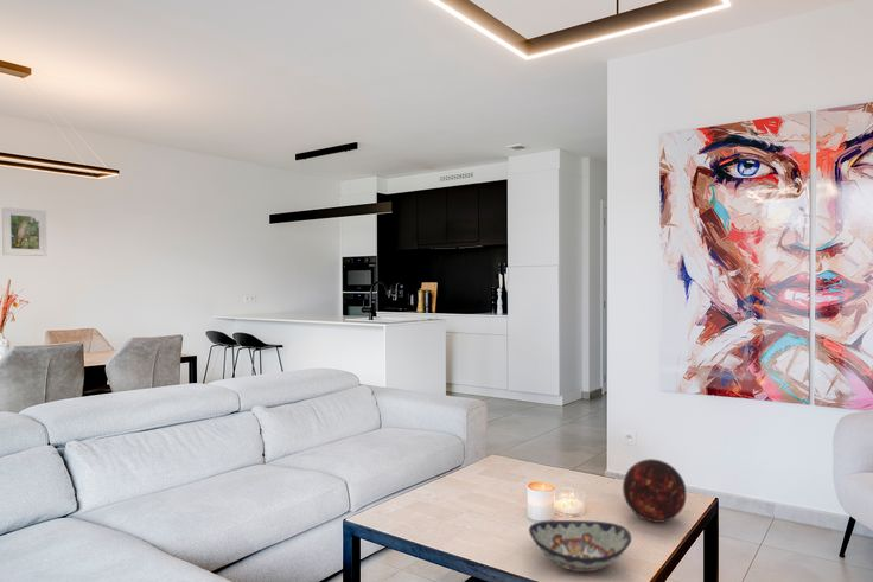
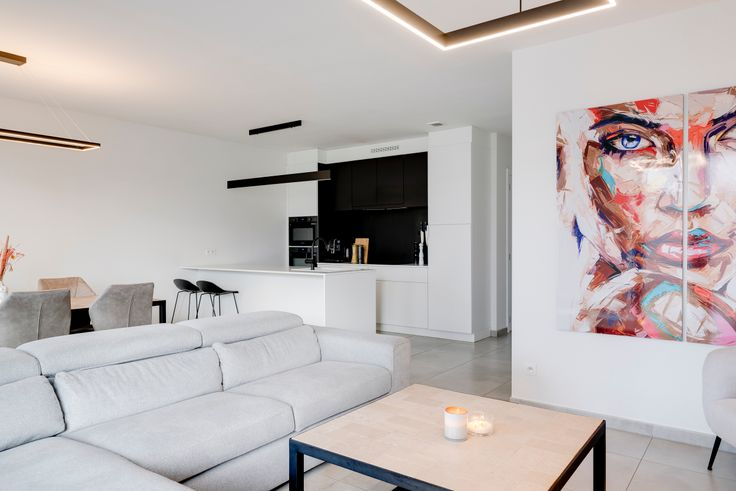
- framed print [1,206,49,257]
- decorative bowl [528,519,632,573]
- decorative orb [622,458,688,524]
